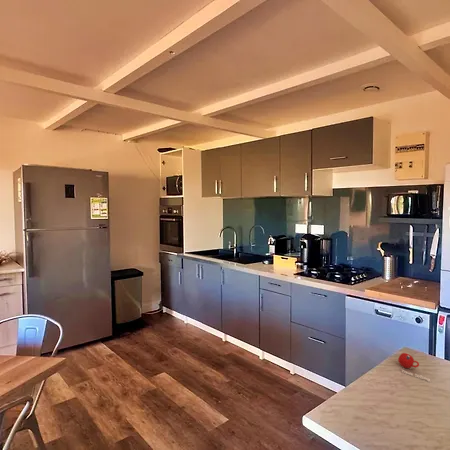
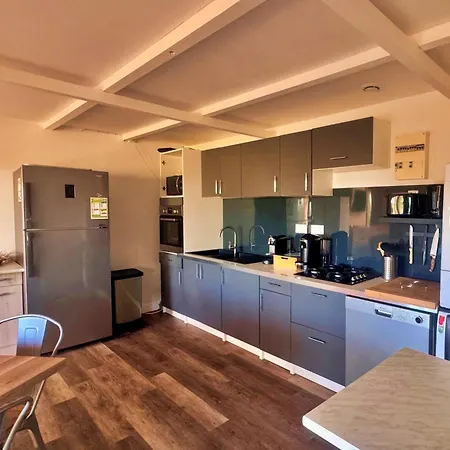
- mug [397,352,431,382]
